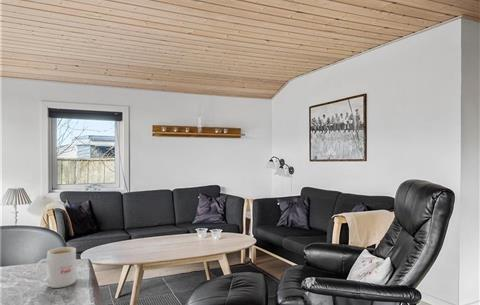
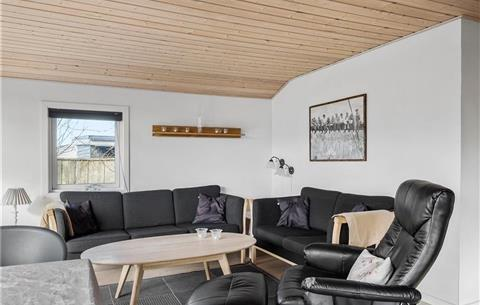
- mug [35,246,77,289]
